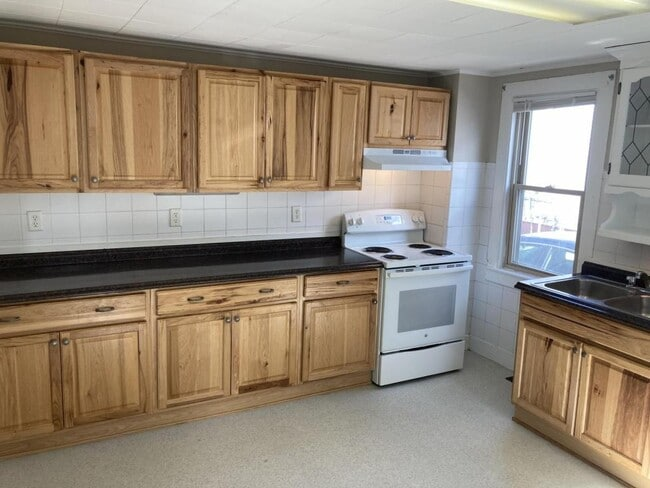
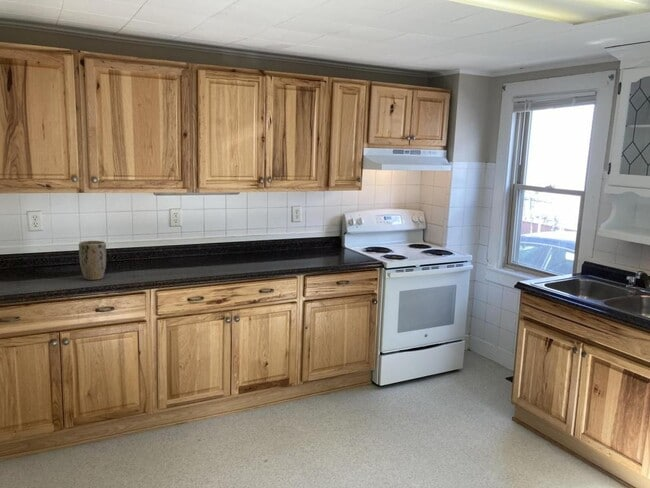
+ plant pot [78,240,107,281]
